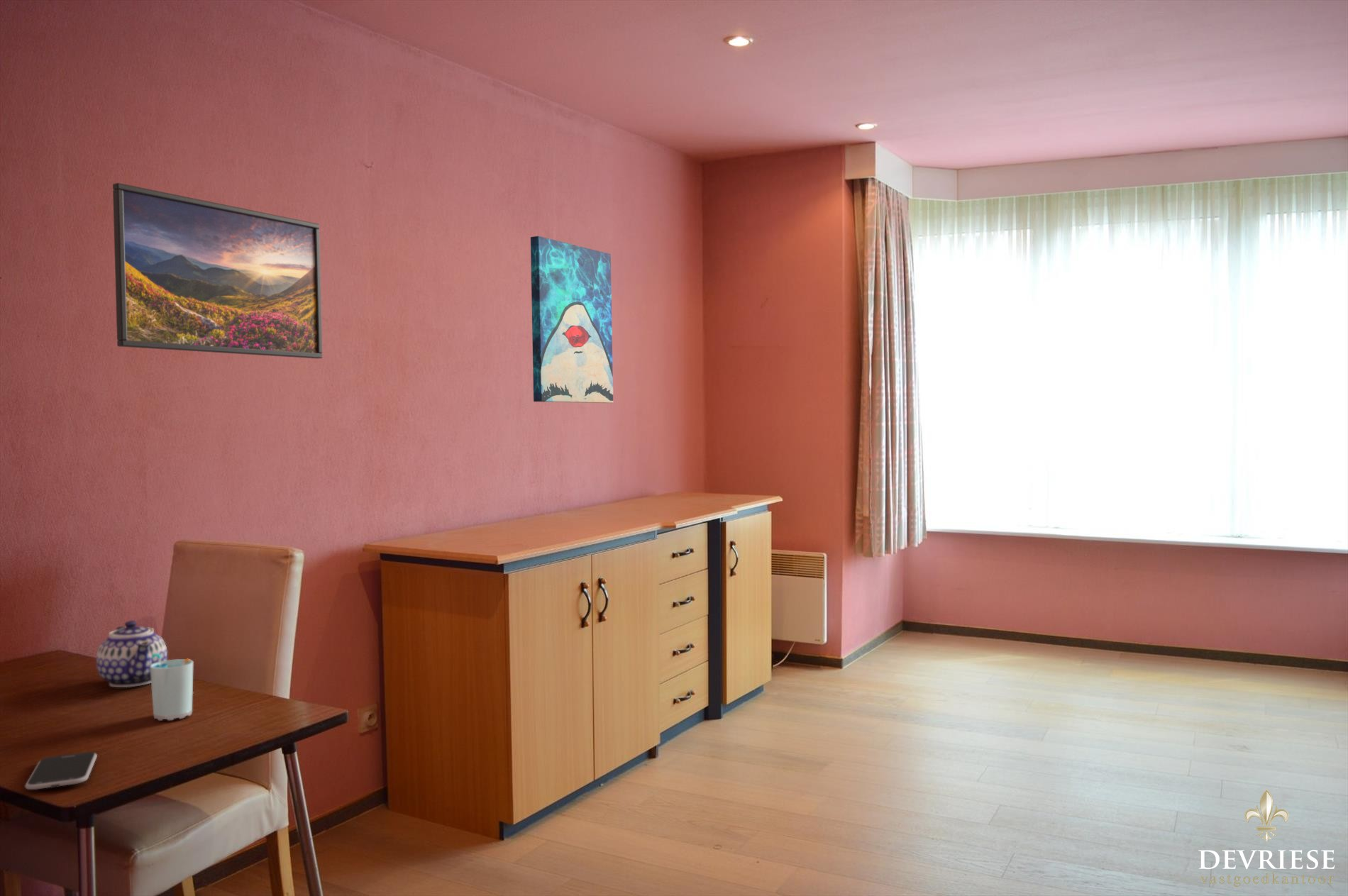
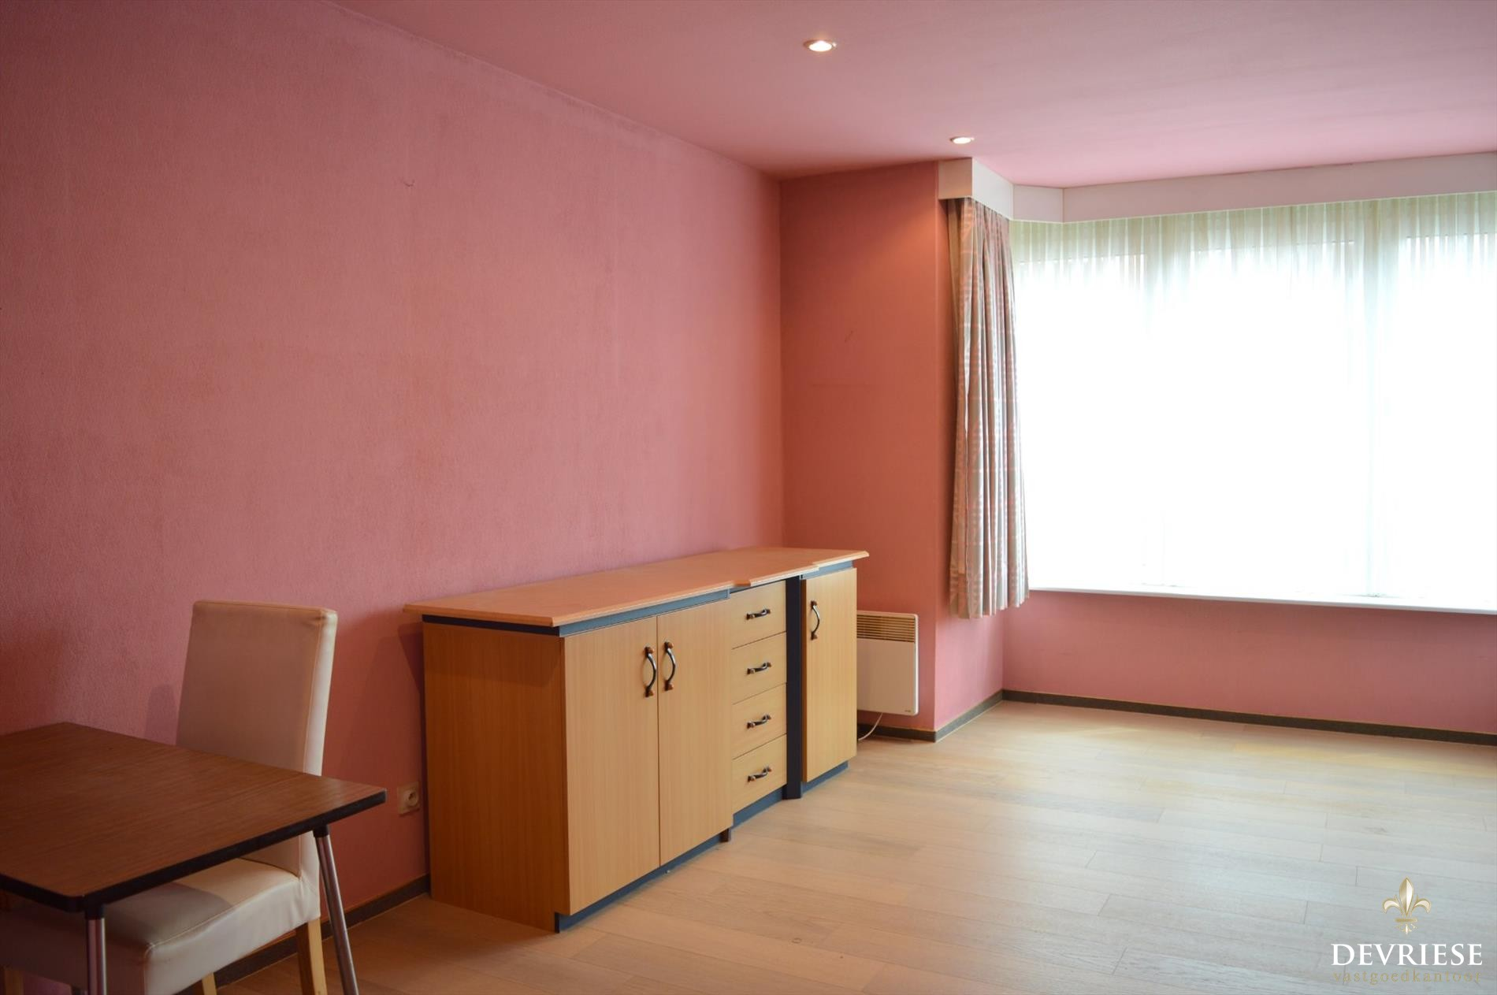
- cup [150,654,194,721]
- teapot [96,619,168,688]
- smartphone [24,751,98,790]
- wall art [530,236,614,404]
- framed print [112,182,323,359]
